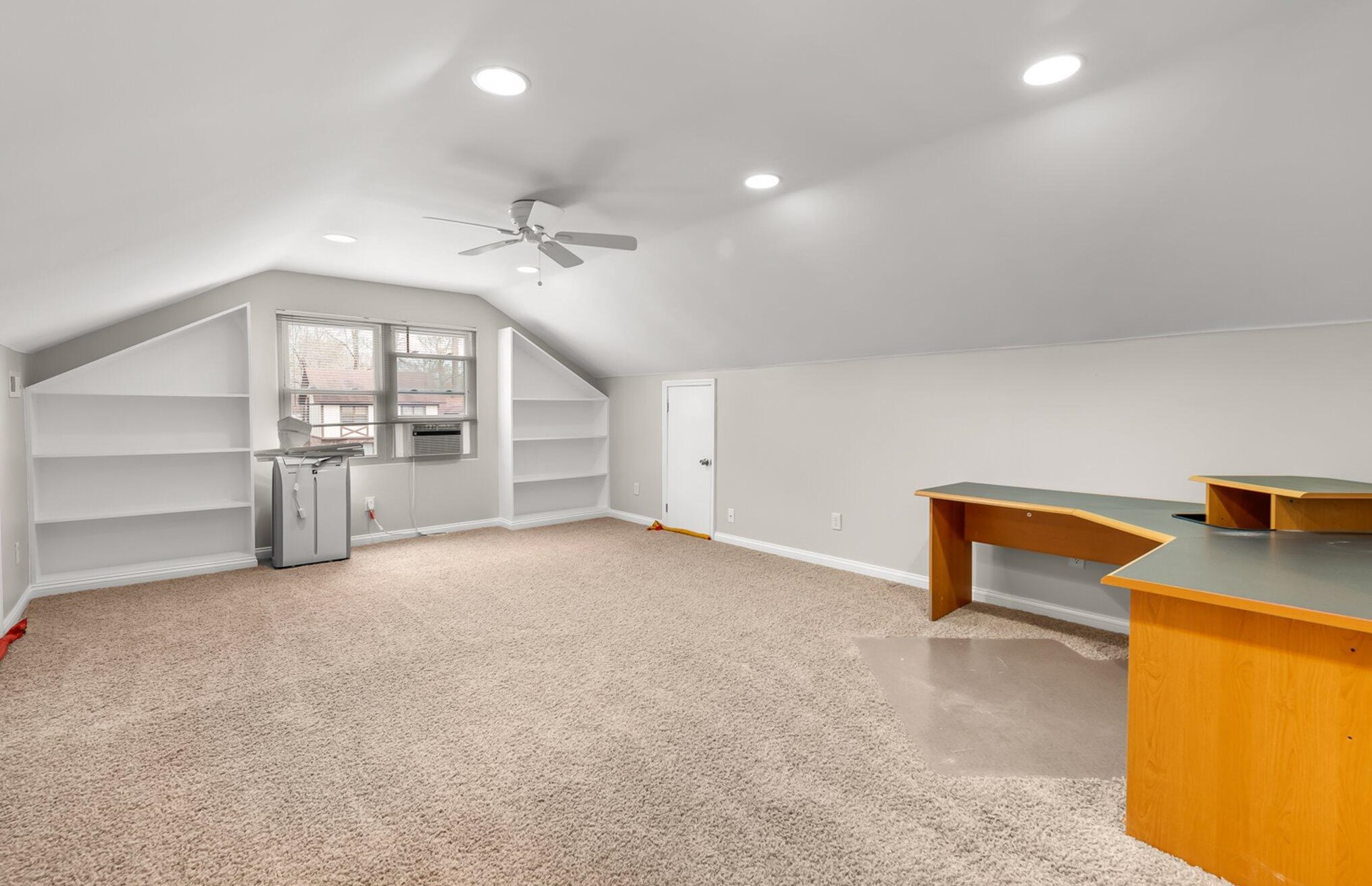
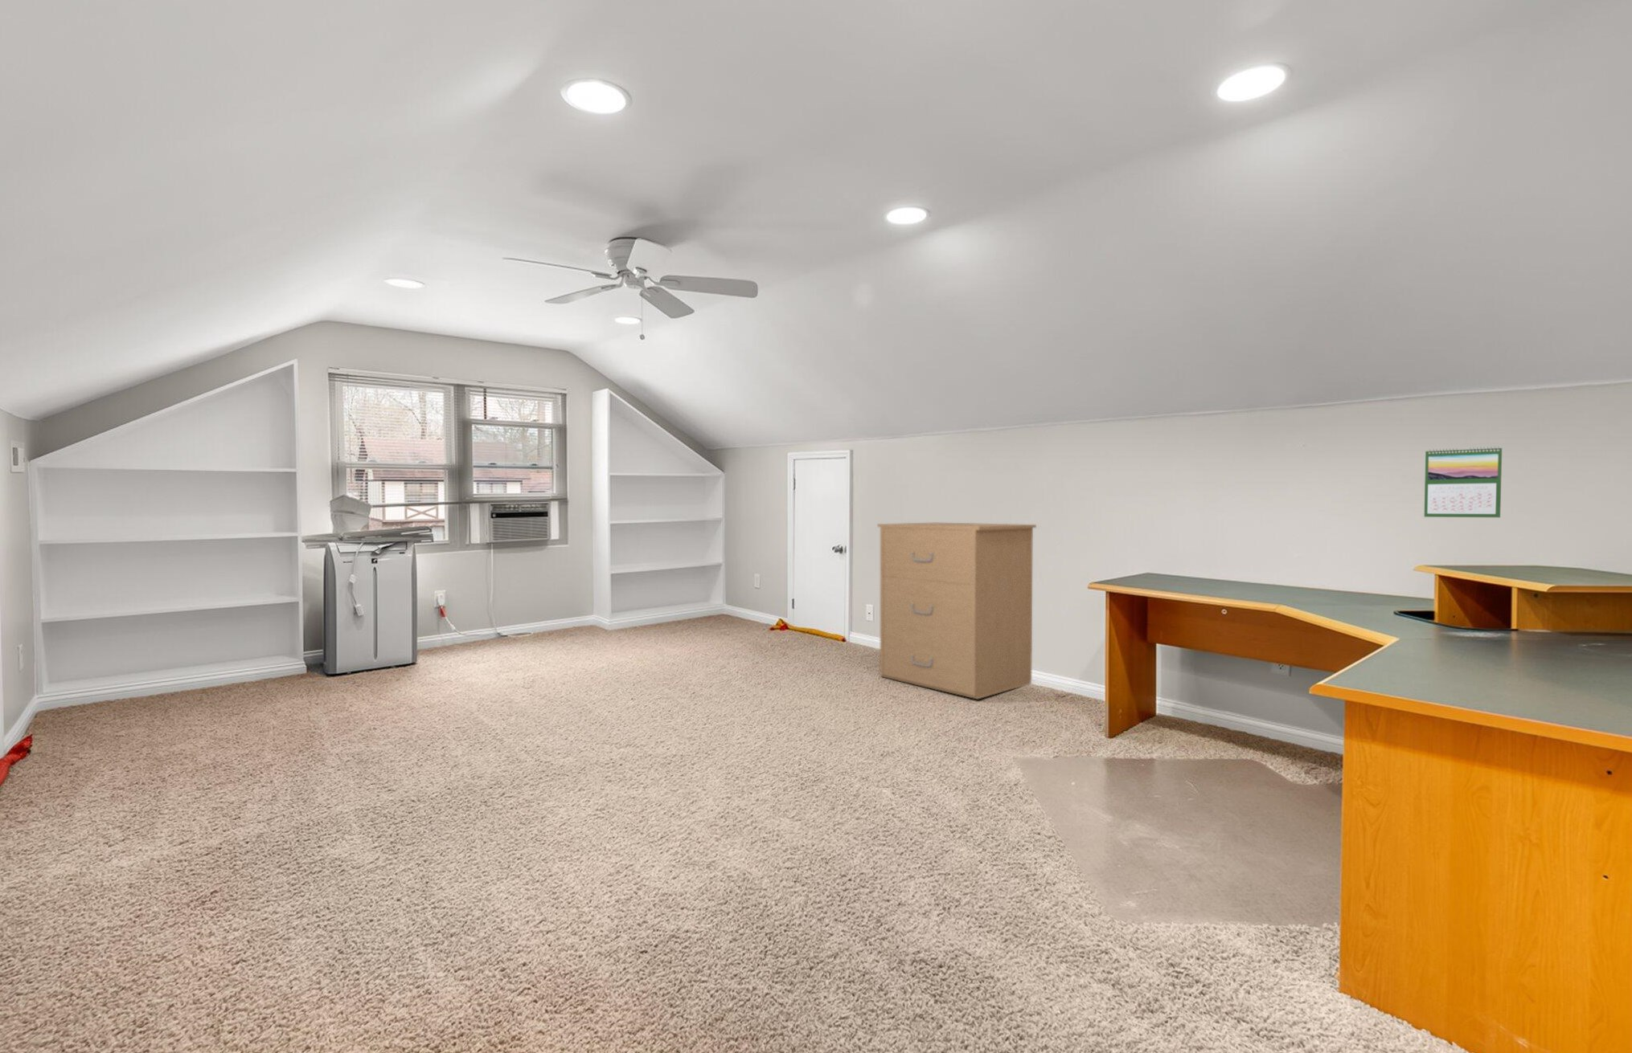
+ calendar [1424,444,1502,518]
+ filing cabinet [877,522,1037,700]
